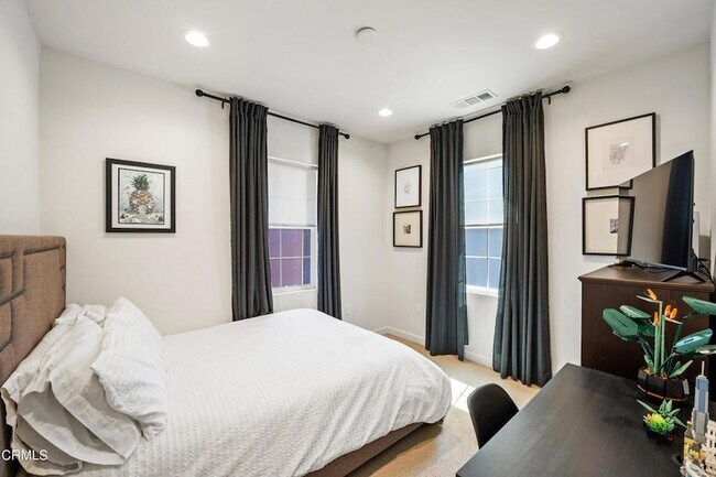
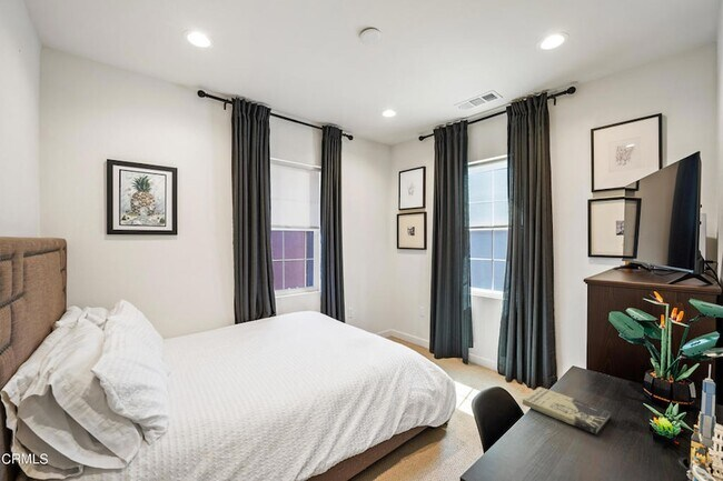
+ book [522,385,612,435]
